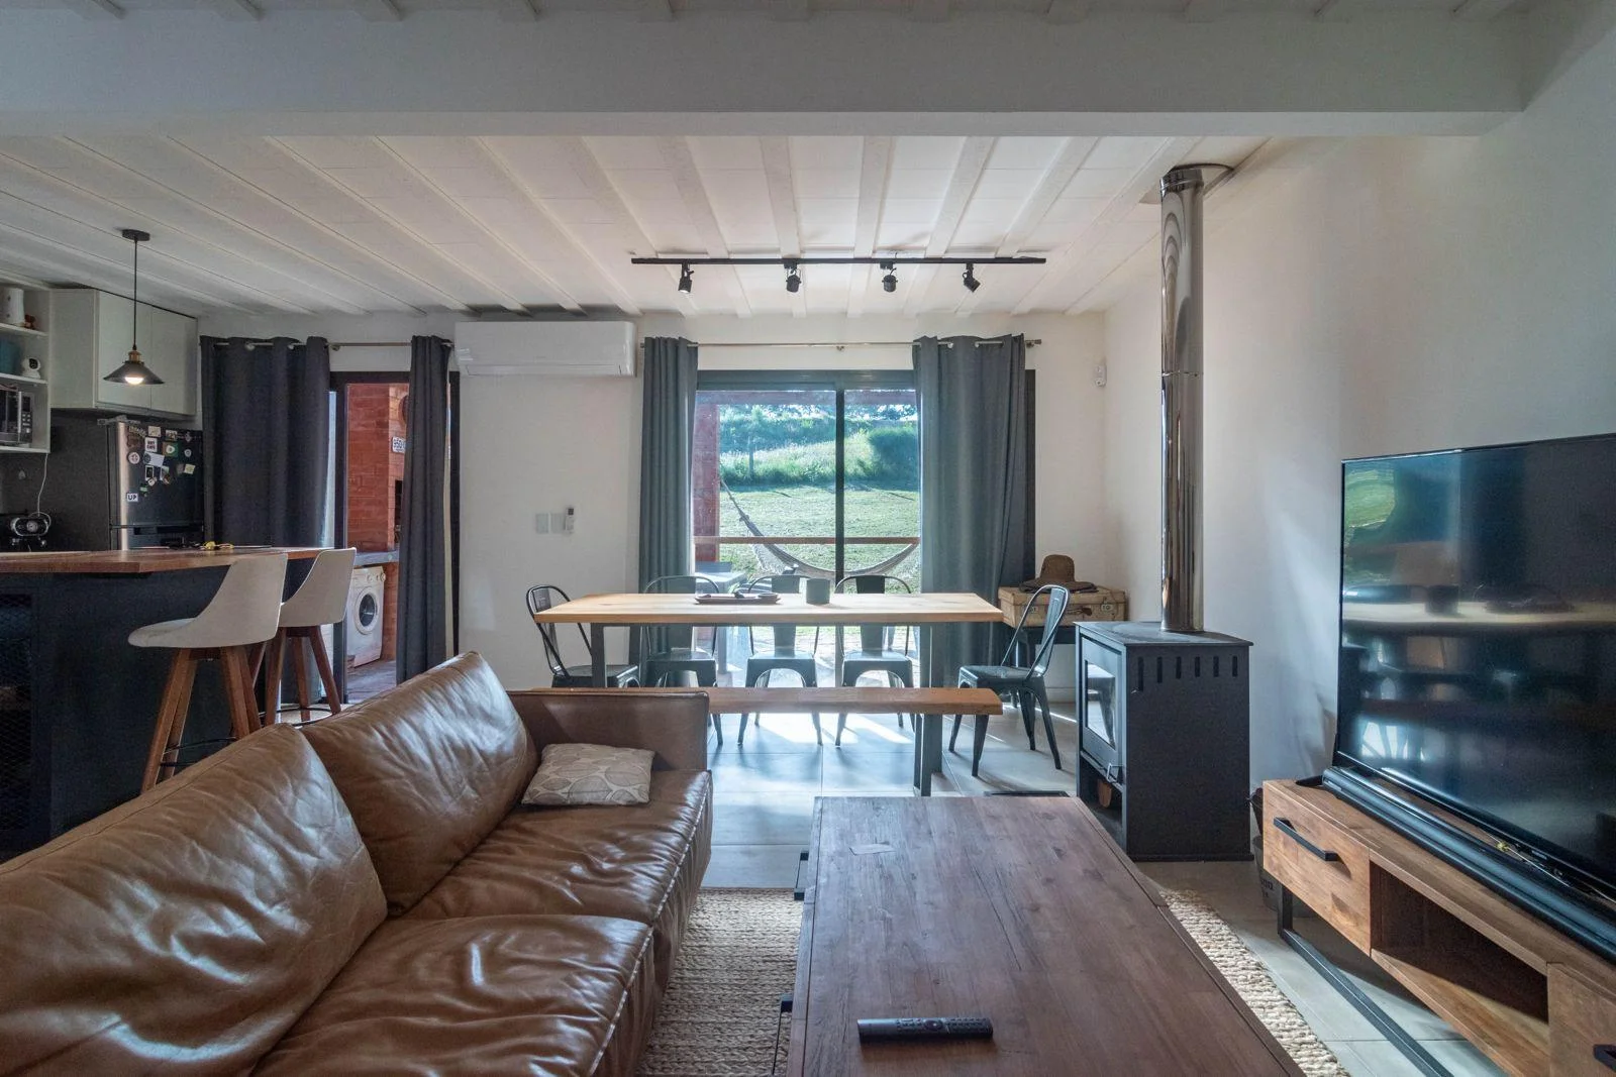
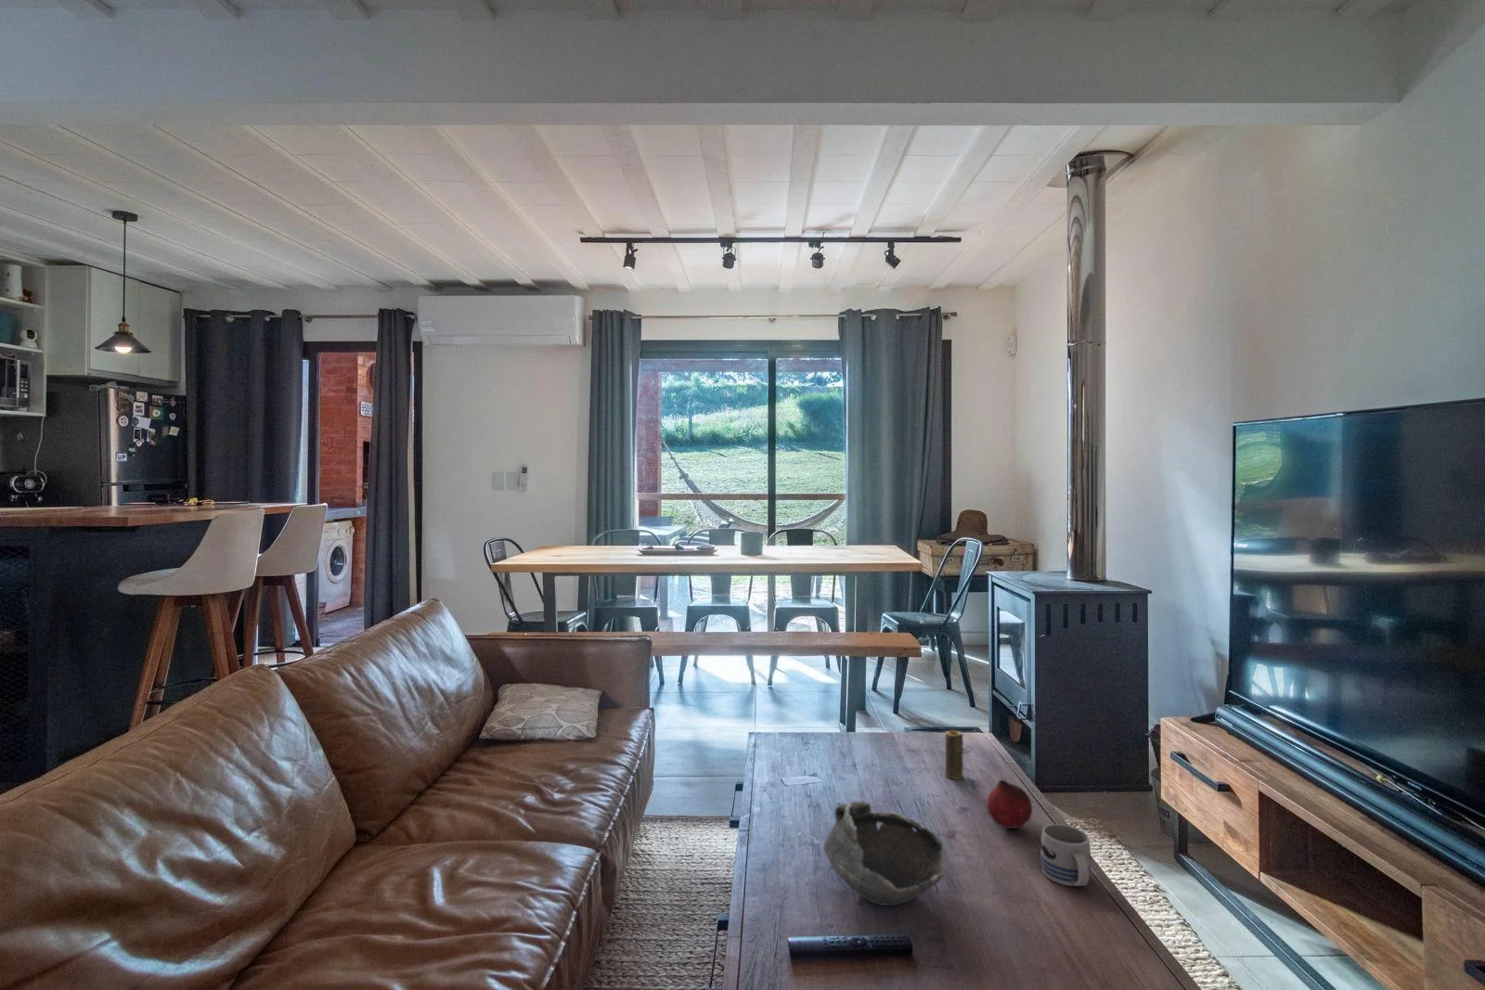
+ bowl [823,800,946,906]
+ fruit [986,779,1033,830]
+ candle [945,729,965,780]
+ mug [1040,823,1092,887]
